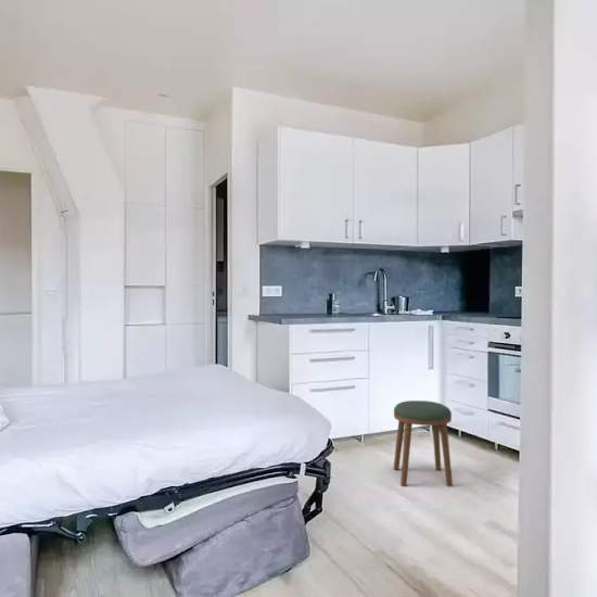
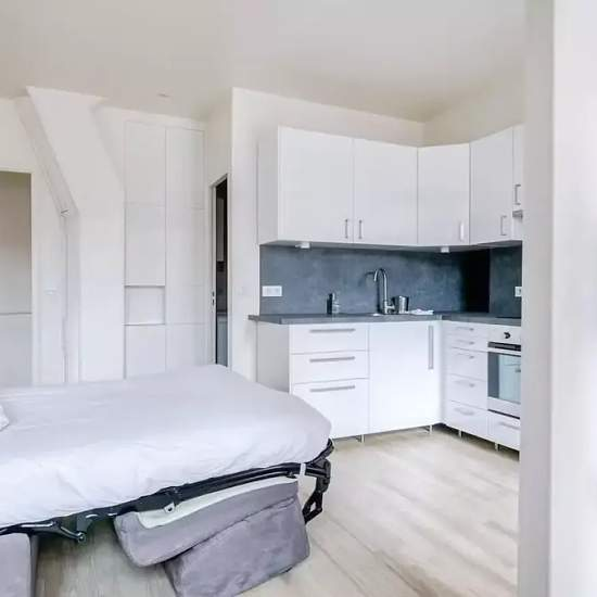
- stool [393,399,454,487]
